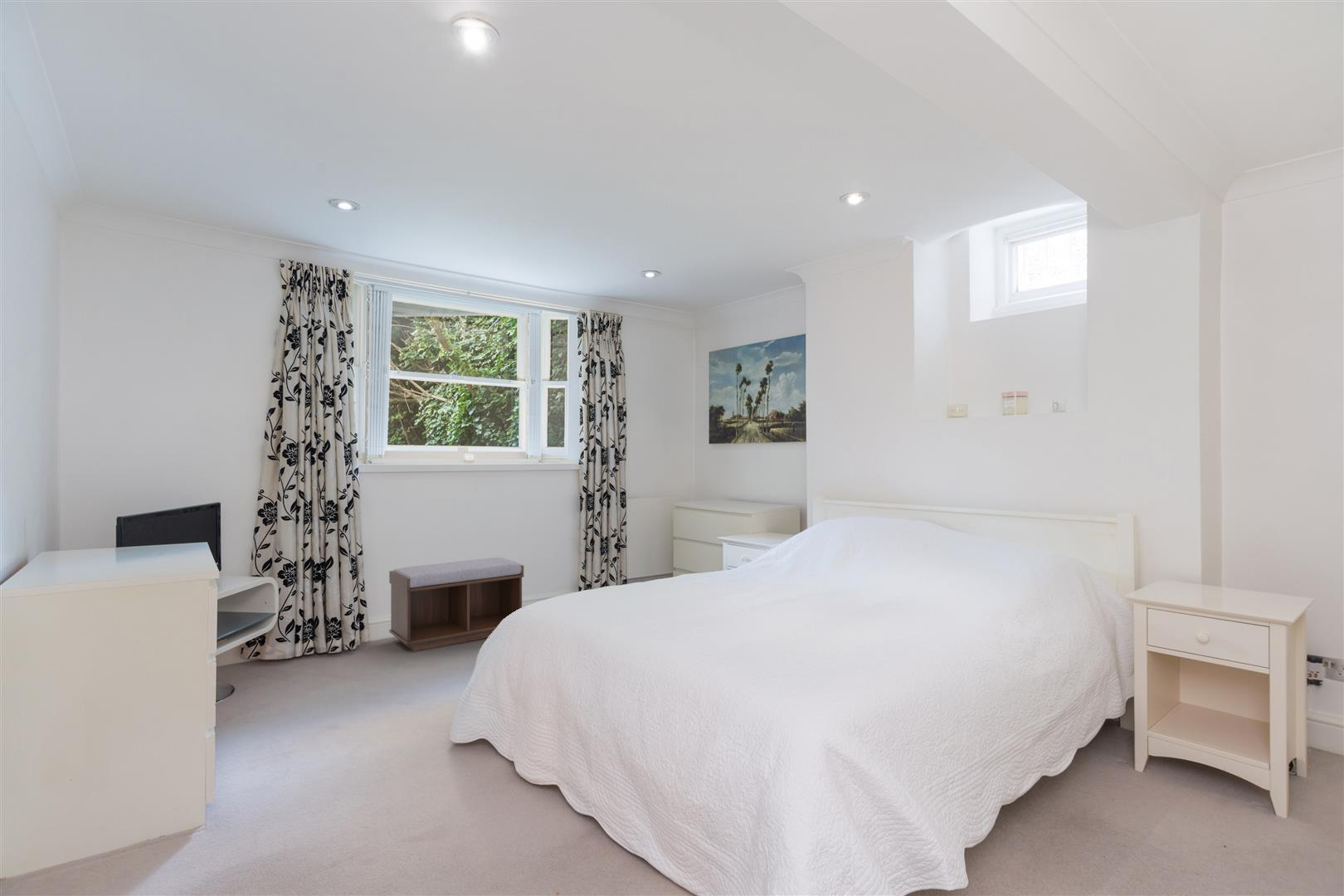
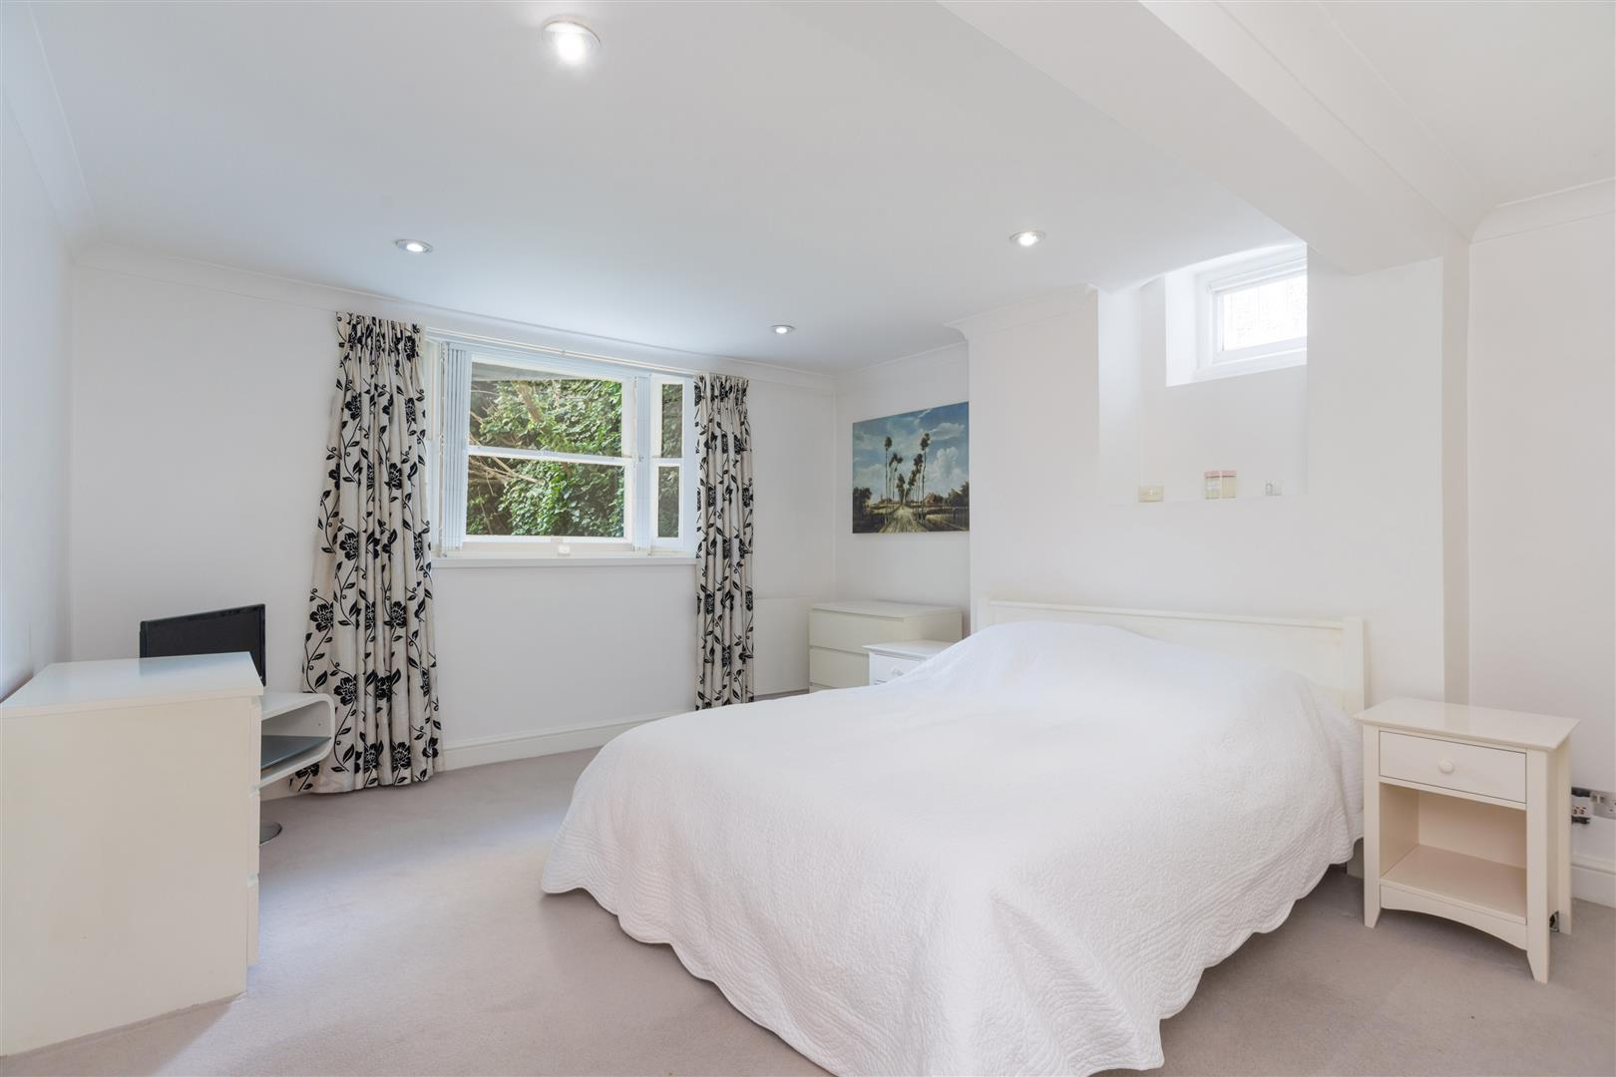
- bench [388,557,524,652]
